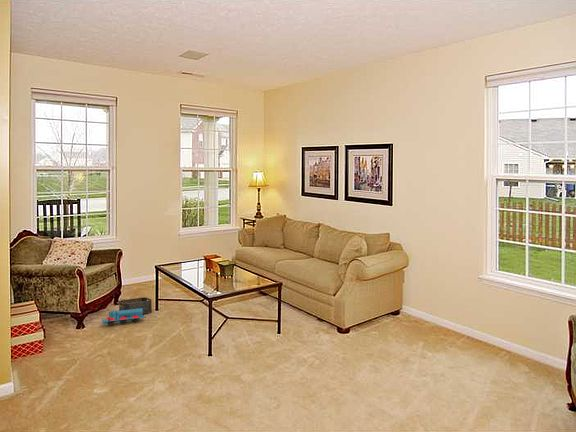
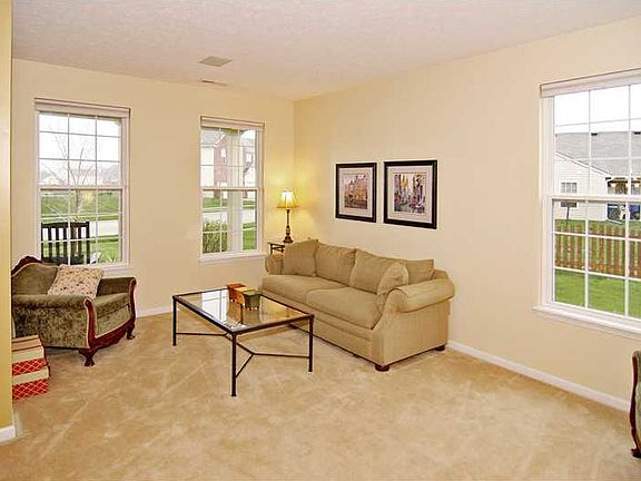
- toy train [100,305,147,327]
- storage bin [118,296,153,315]
